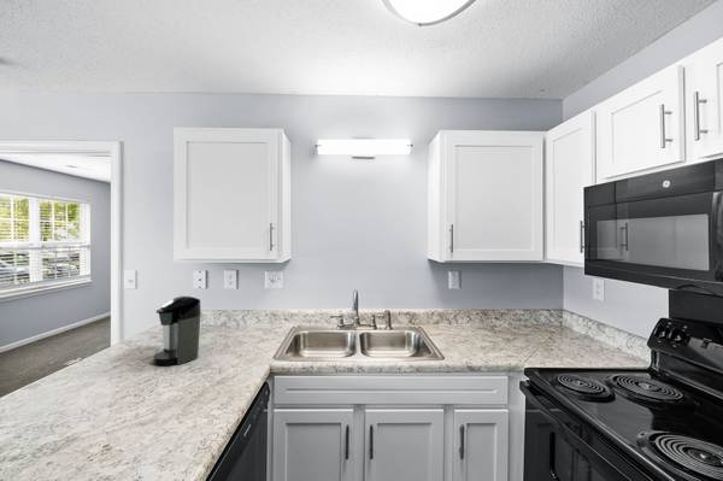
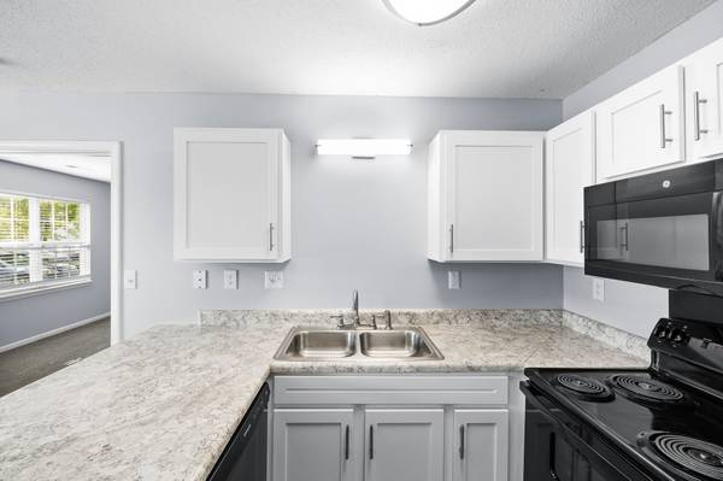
- coffee maker [152,295,202,366]
